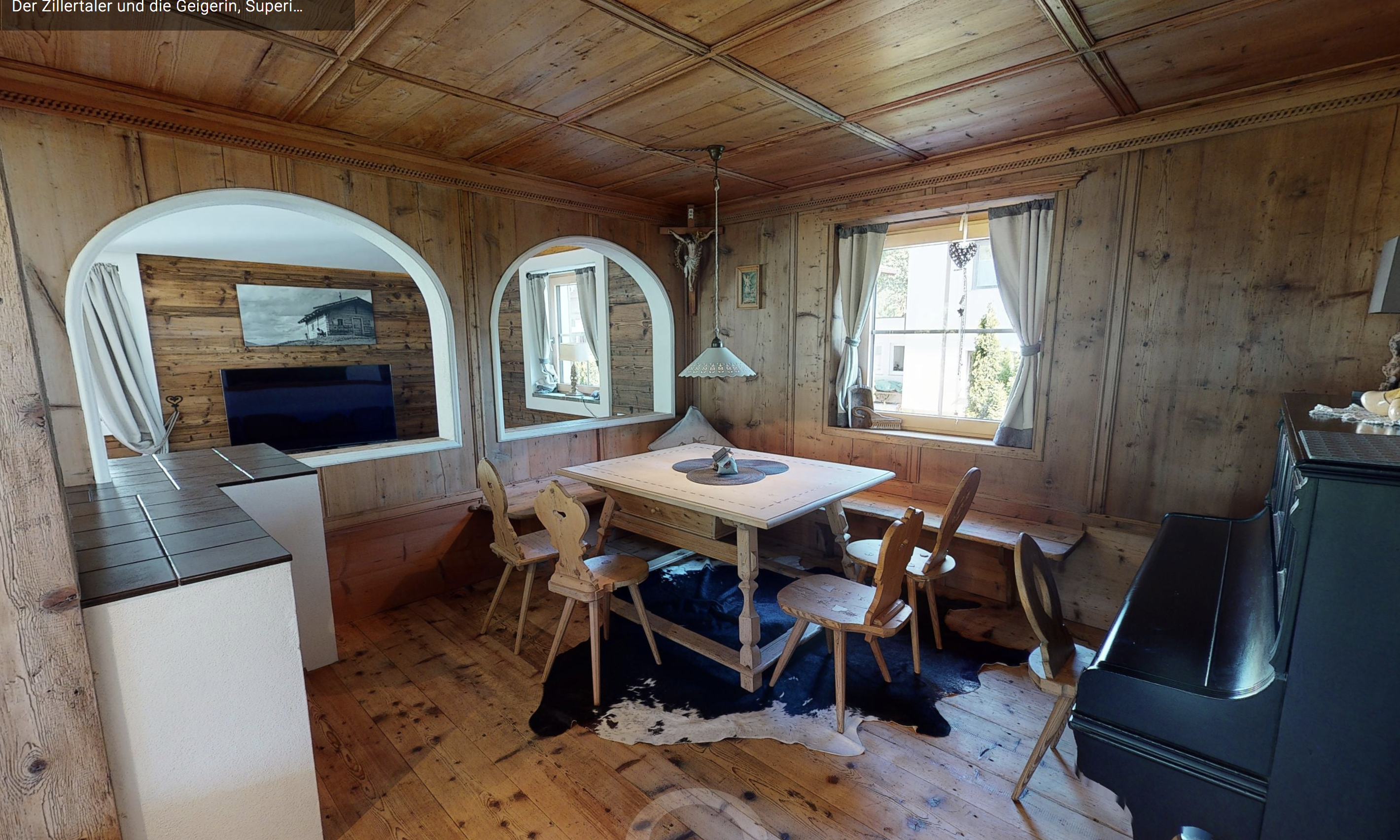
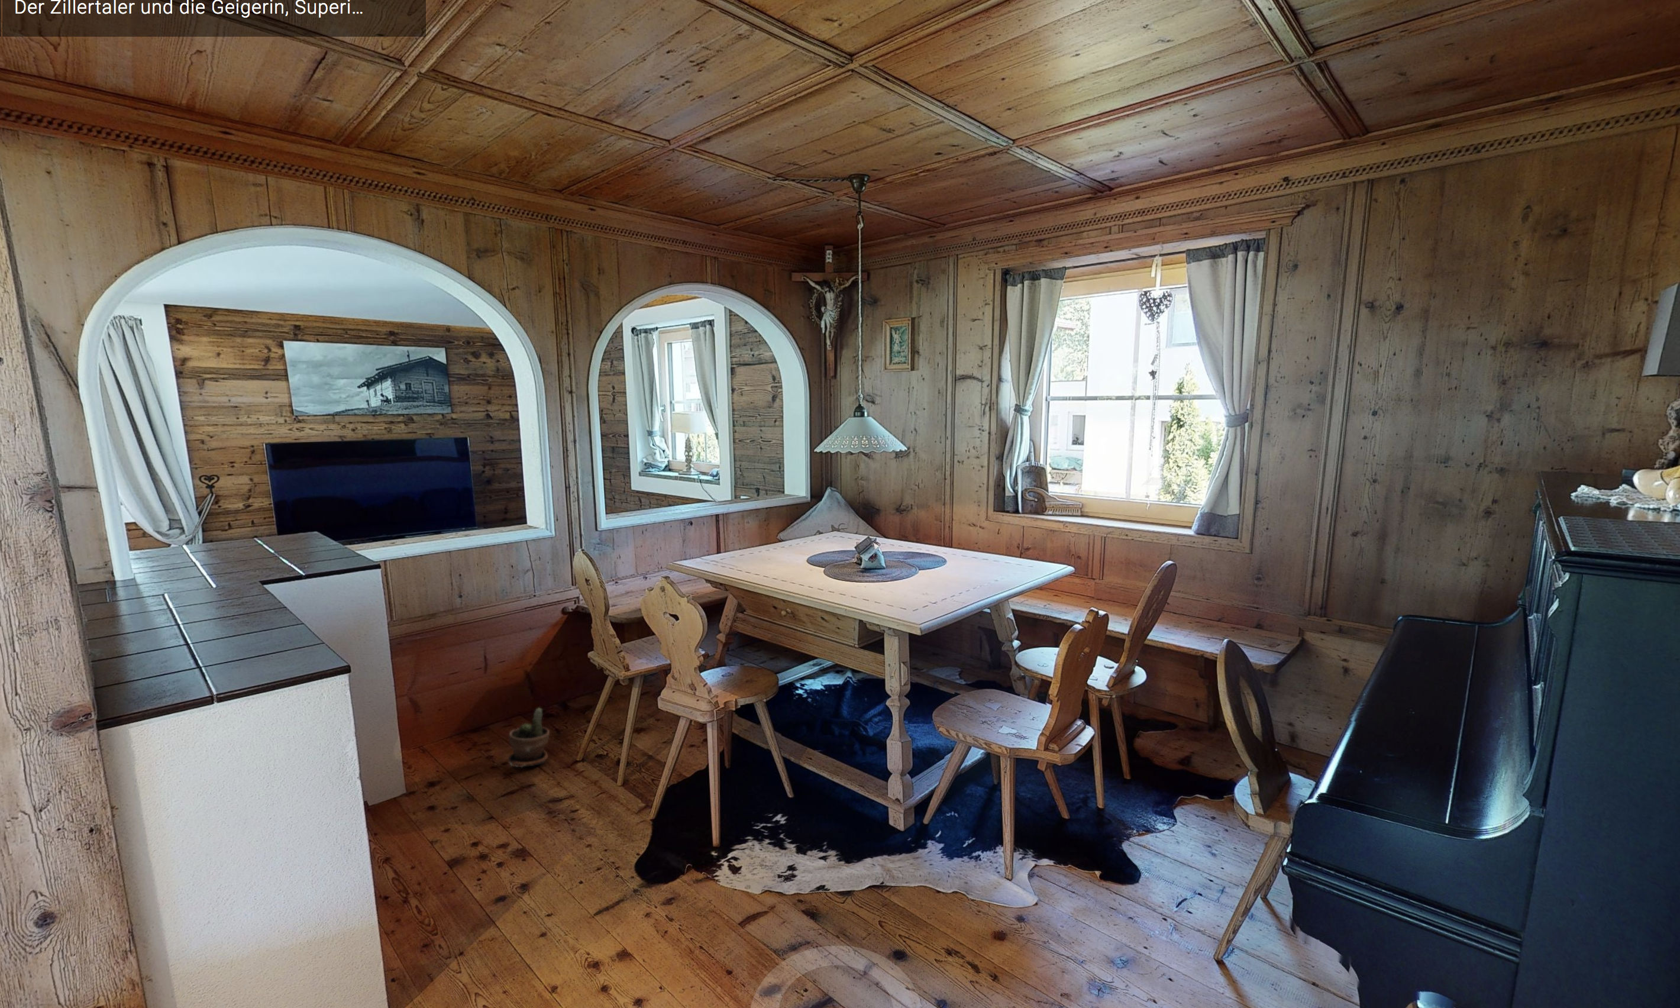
+ potted plant [508,708,550,768]
